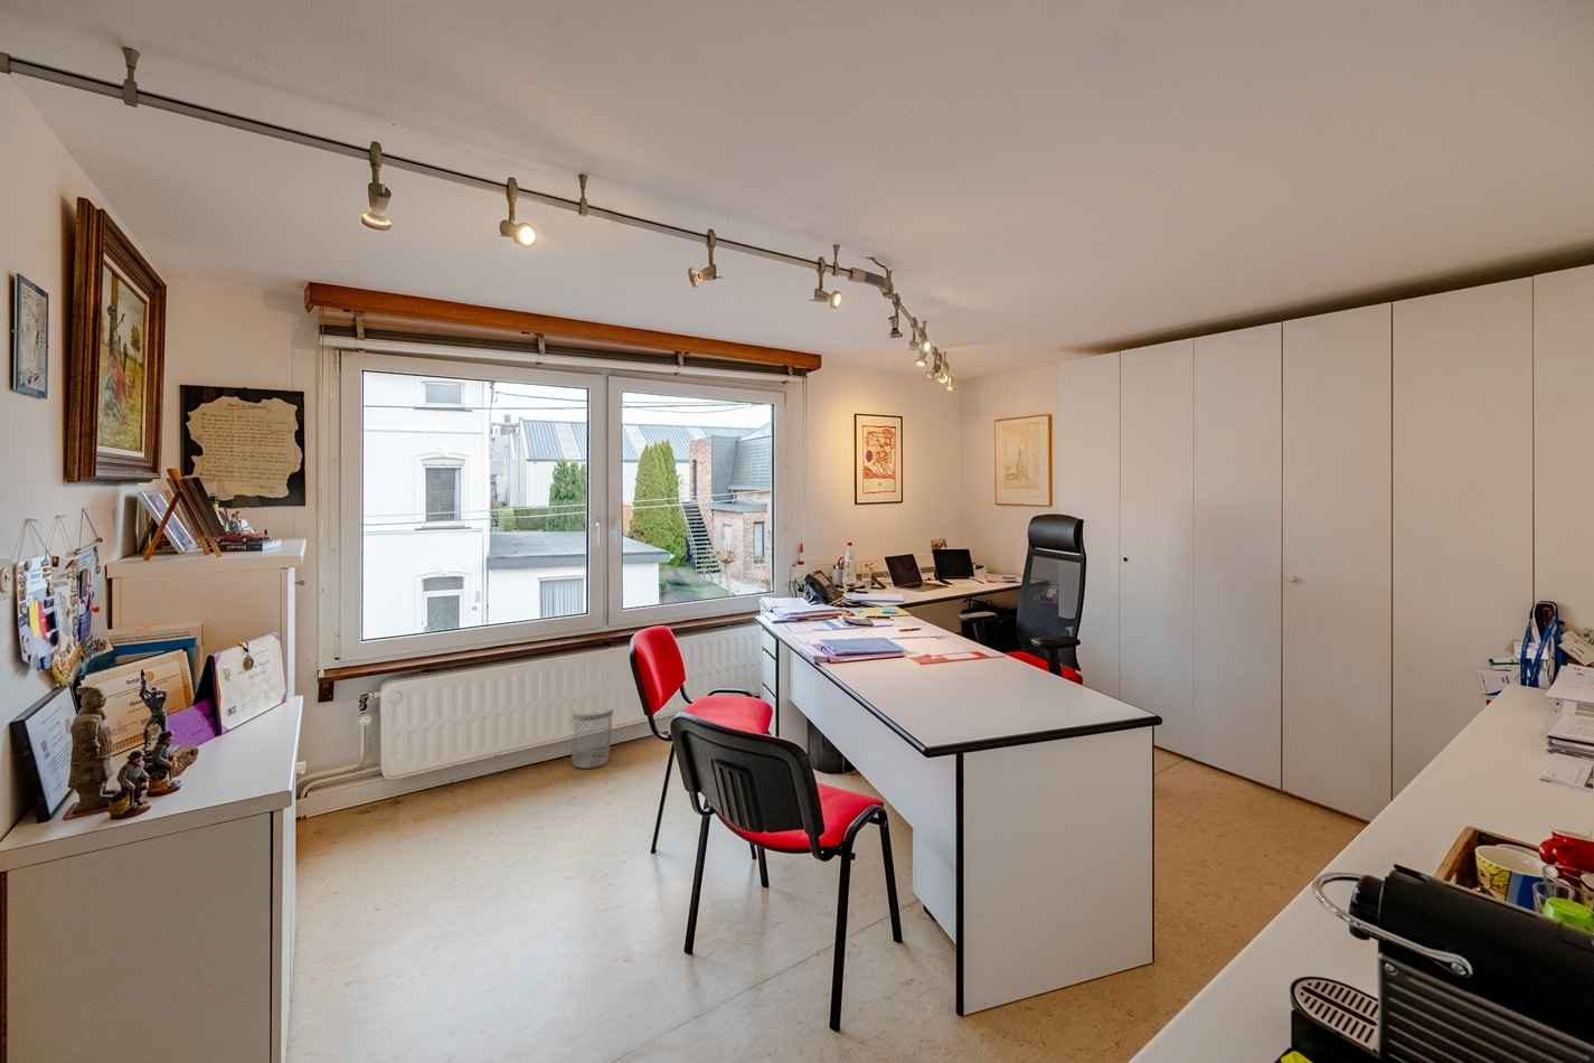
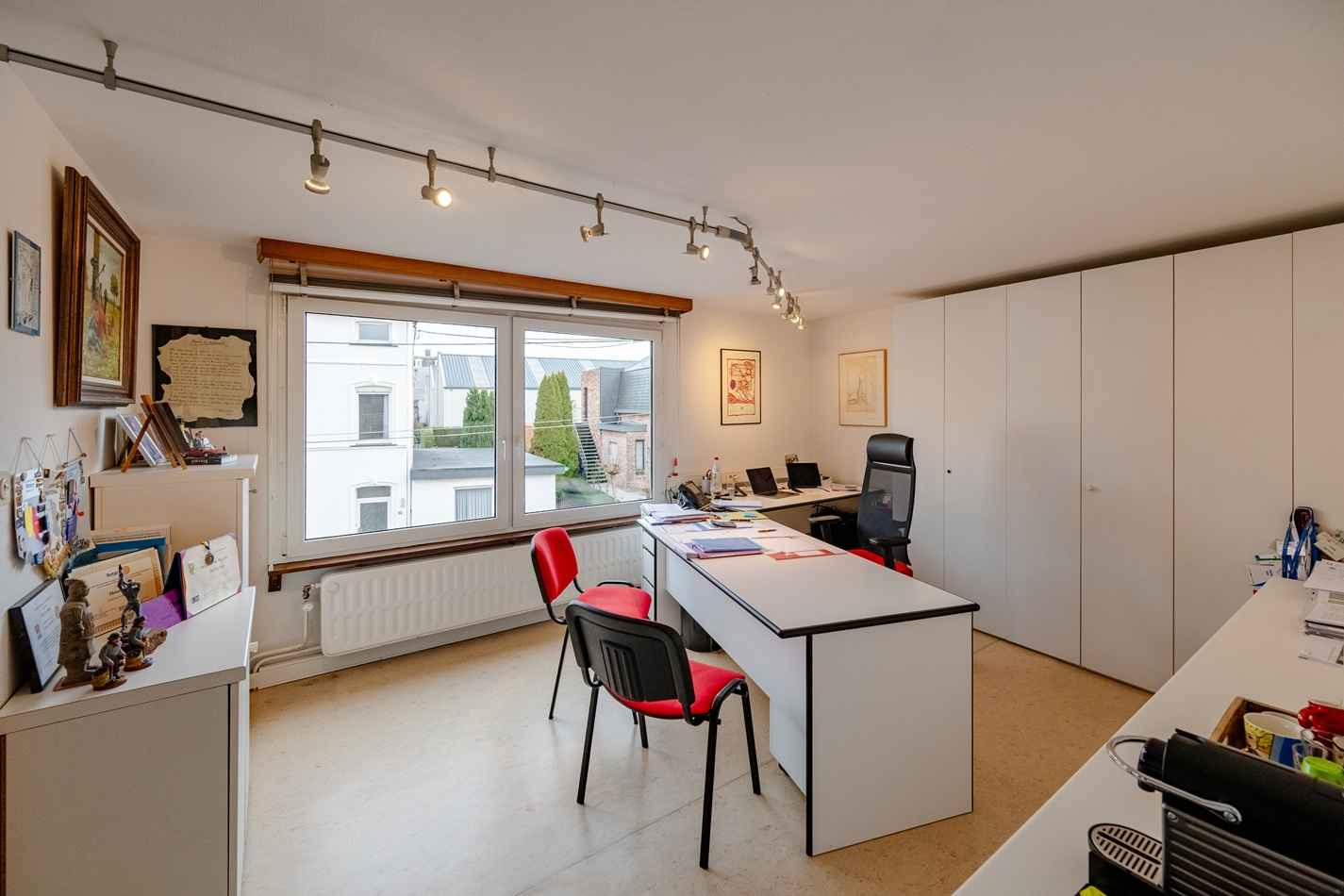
- wastebasket [569,707,614,770]
